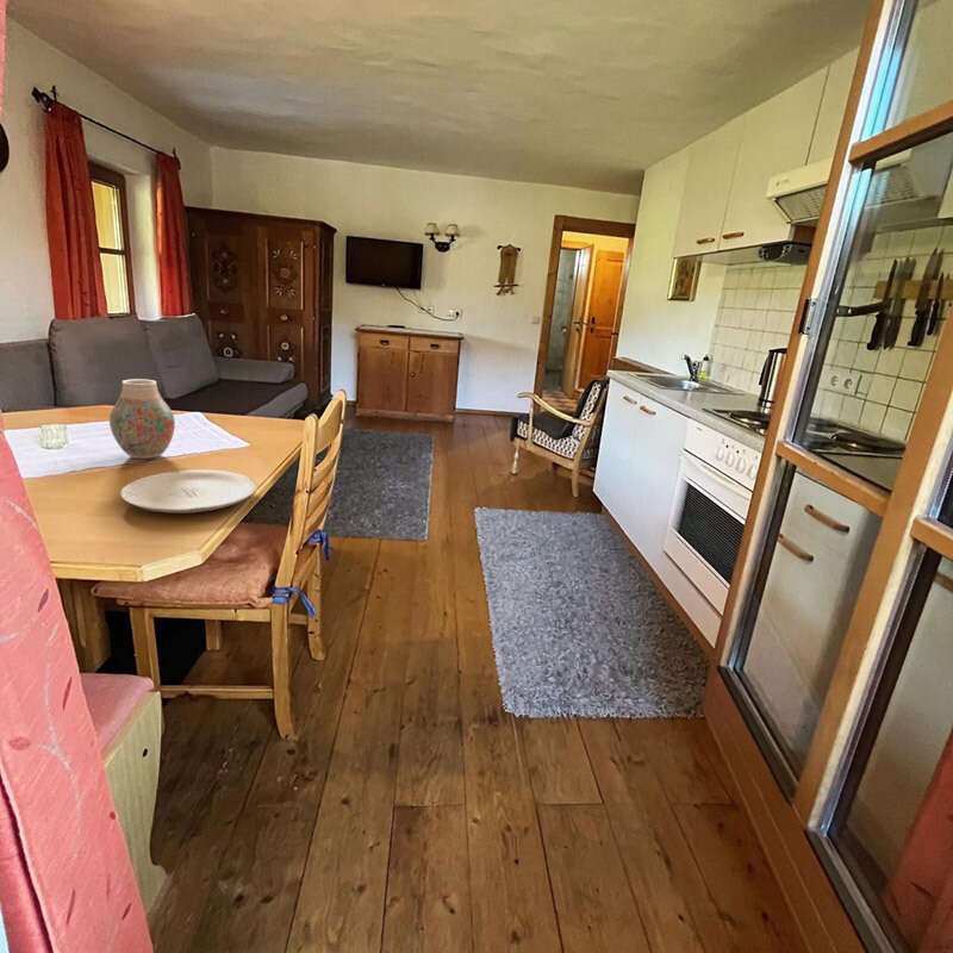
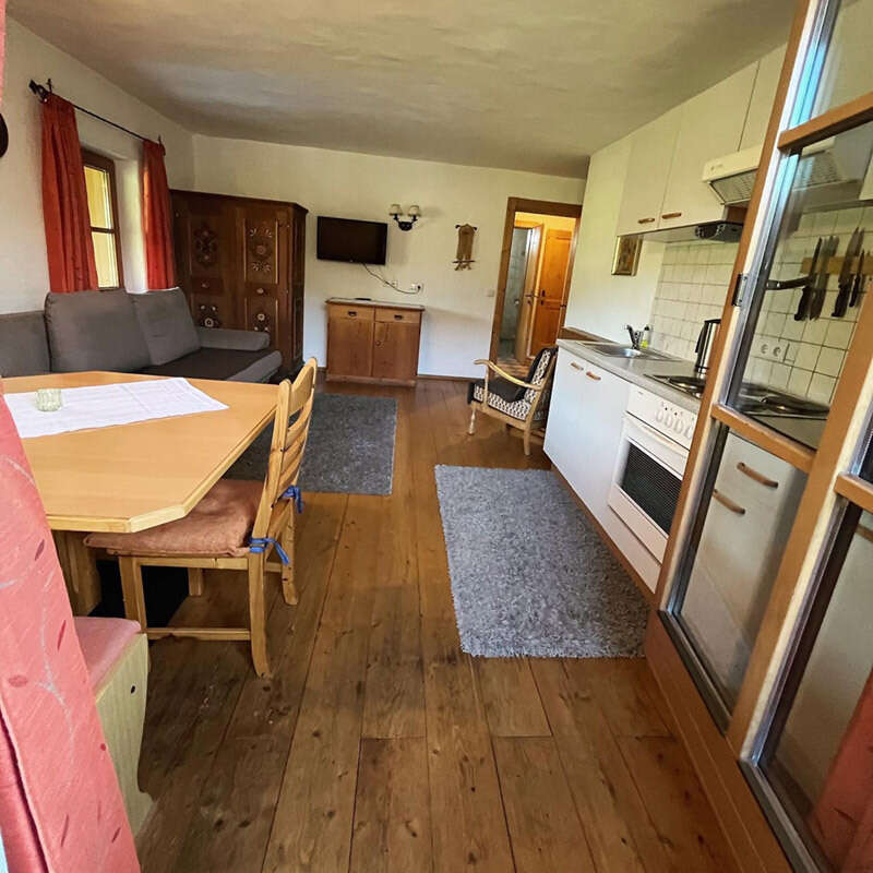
- vase [108,378,176,460]
- plate [119,469,257,515]
